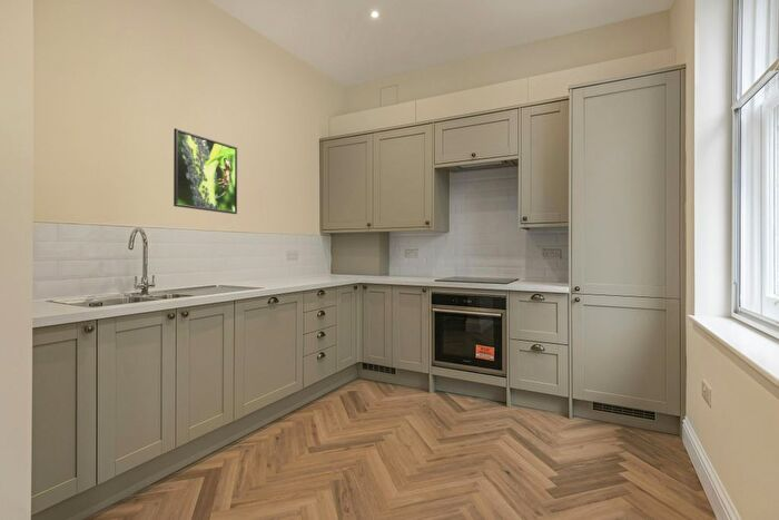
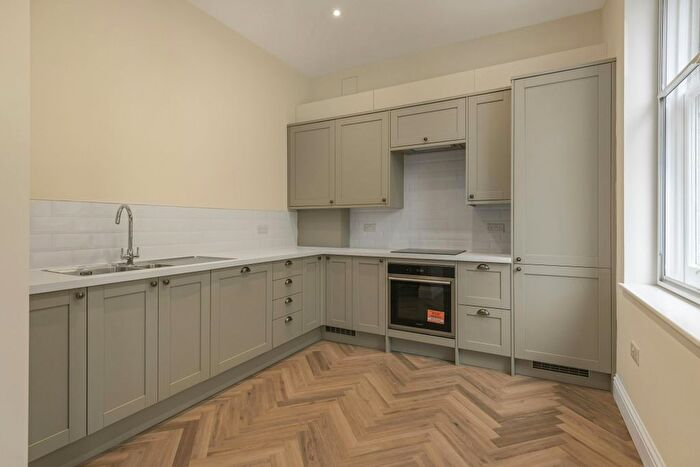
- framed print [172,127,238,215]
